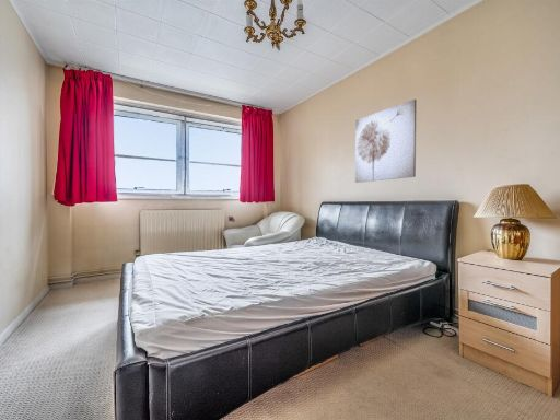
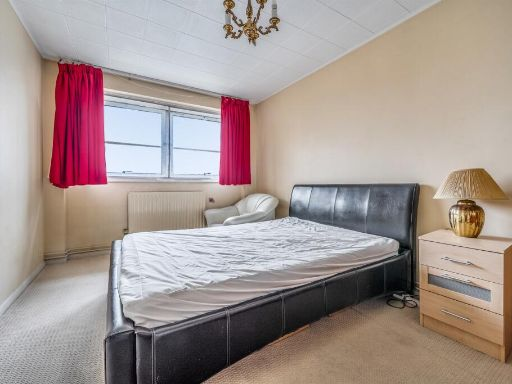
- wall art [354,98,417,184]
